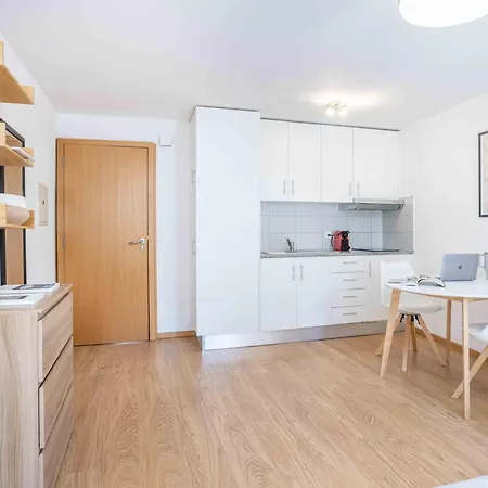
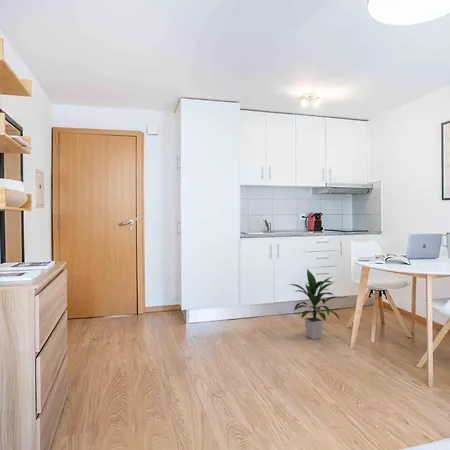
+ indoor plant [288,268,341,340]
